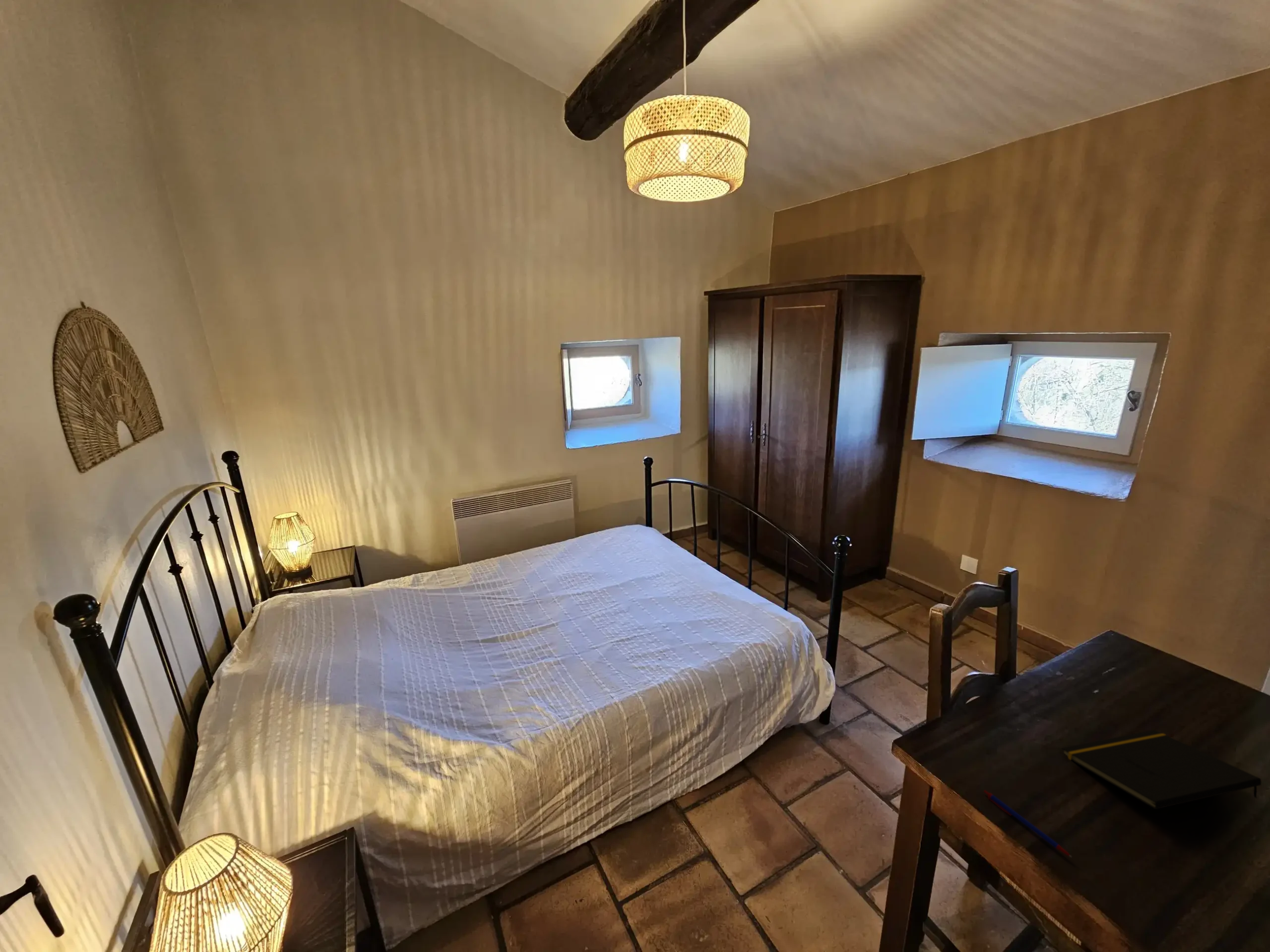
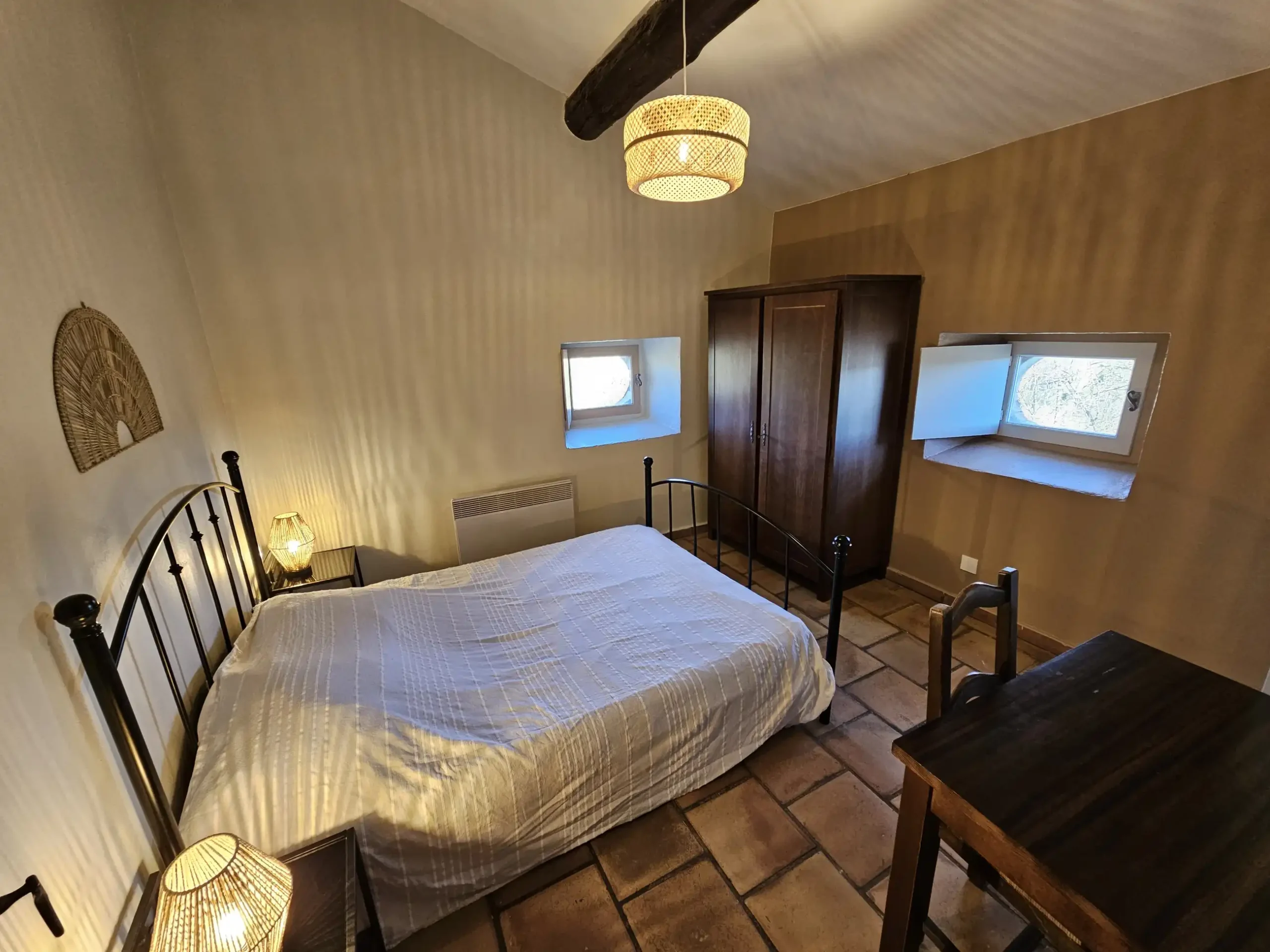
- notepad [1061,729,1262,810]
- pen [983,789,1073,858]
